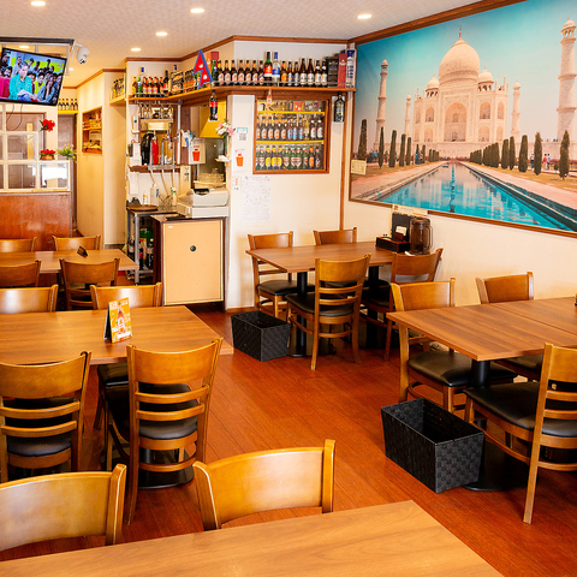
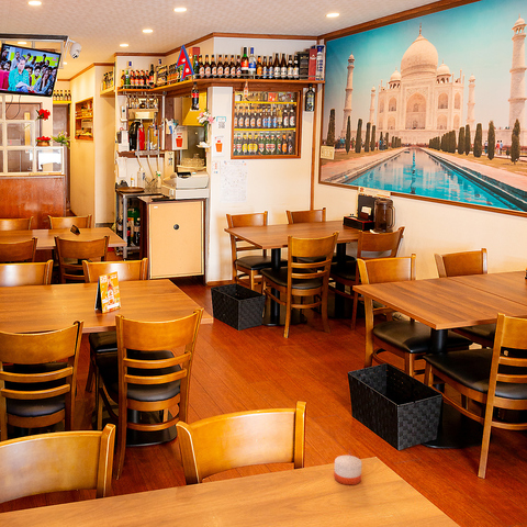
+ candle [333,449,363,485]
